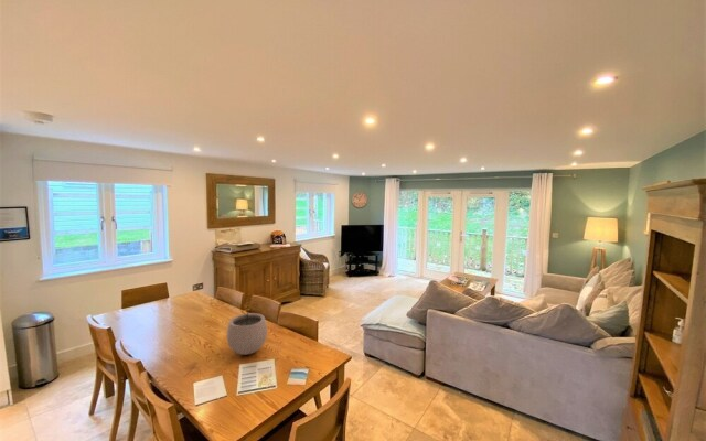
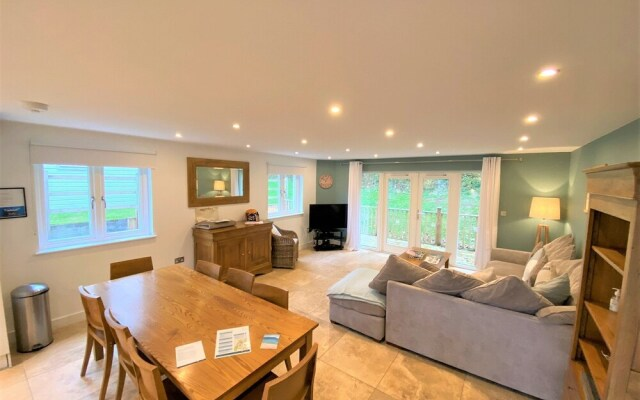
- plant pot [226,303,268,356]
